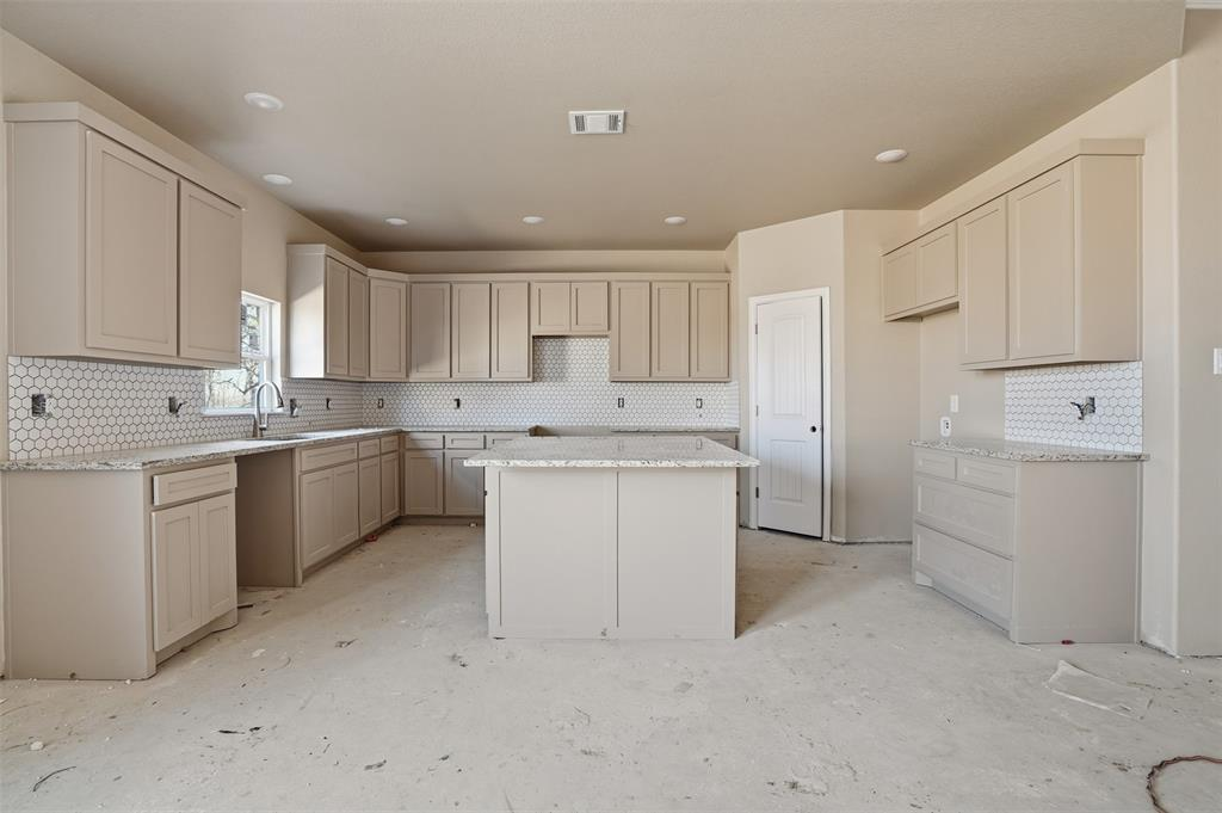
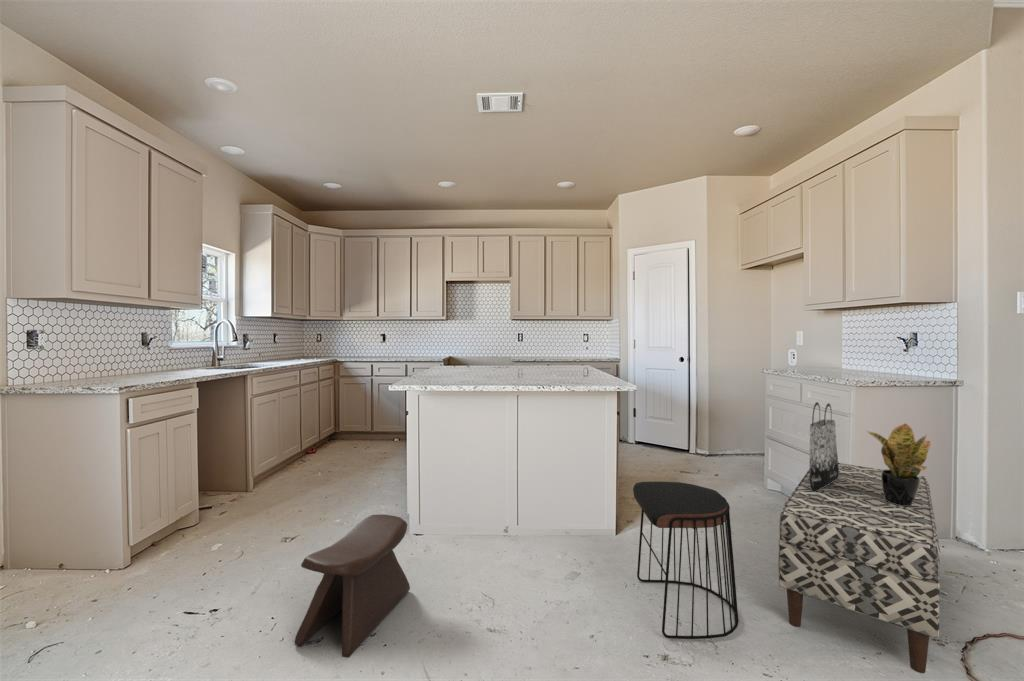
+ stool [294,514,411,659]
+ bench [778,462,941,674]
+ stool [632,480,740,640]
+ potted plant [865,422,932,506]
+ tote bag [809,401,839,492]
